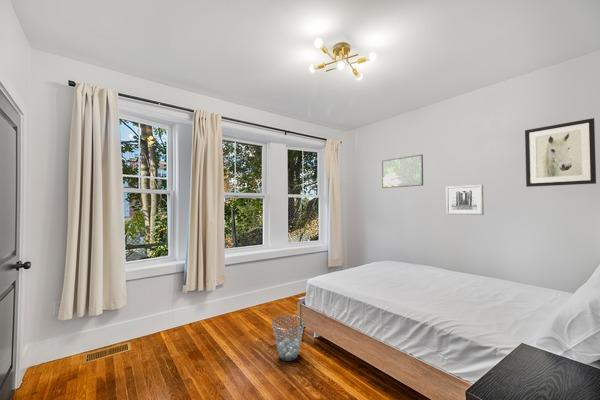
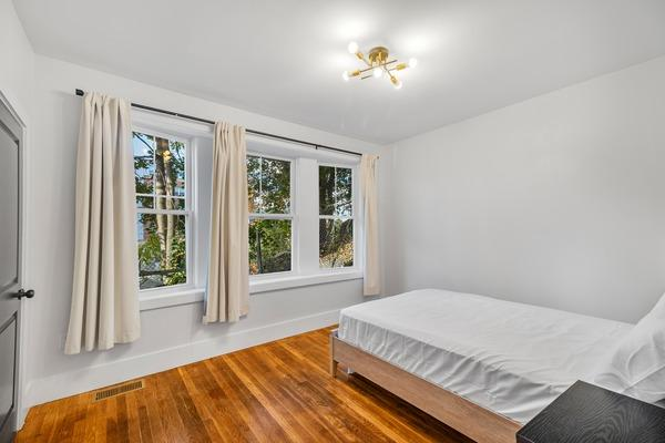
- waste basket [271,314,306,362]
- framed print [381,153,424,189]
- wall art [445,184,485,216]
- wall art [524,117,597,188]
